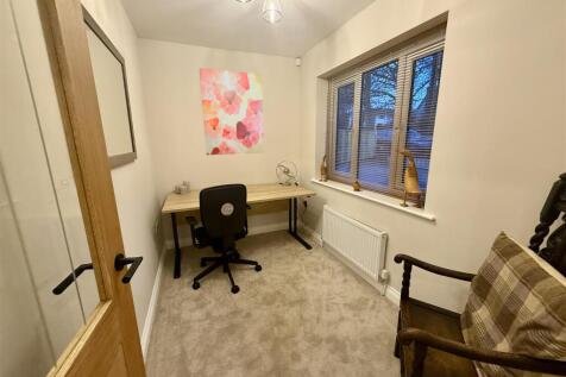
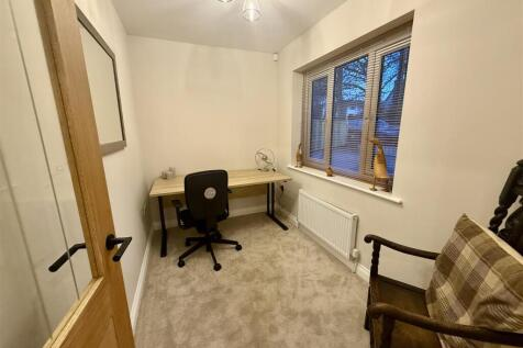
- wall art [199,67,265,156]
